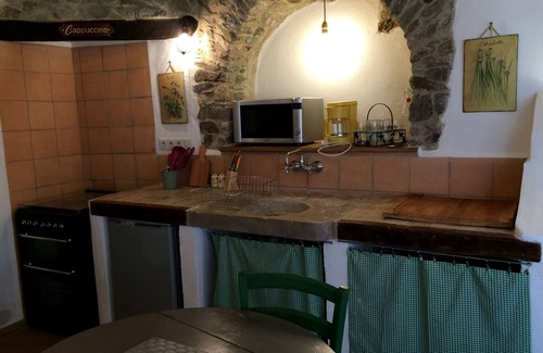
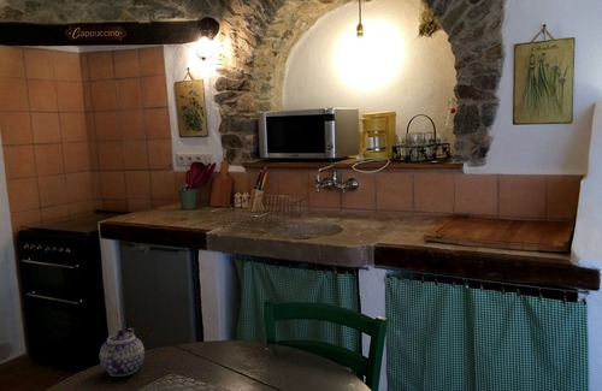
+ teapot [99,327,146,378]
